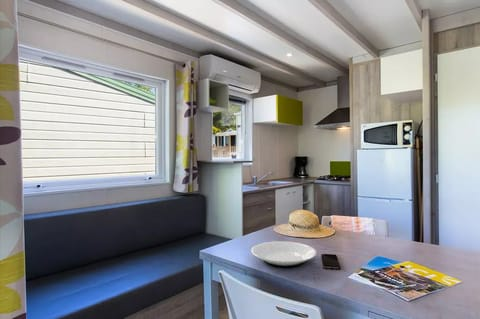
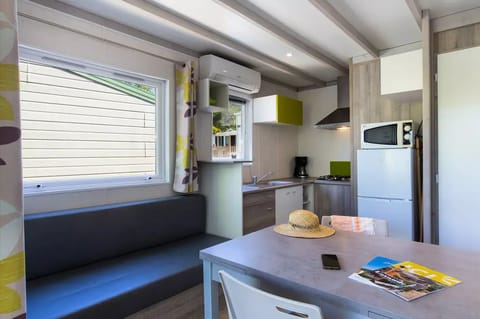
- plate [250,240,317,268]
